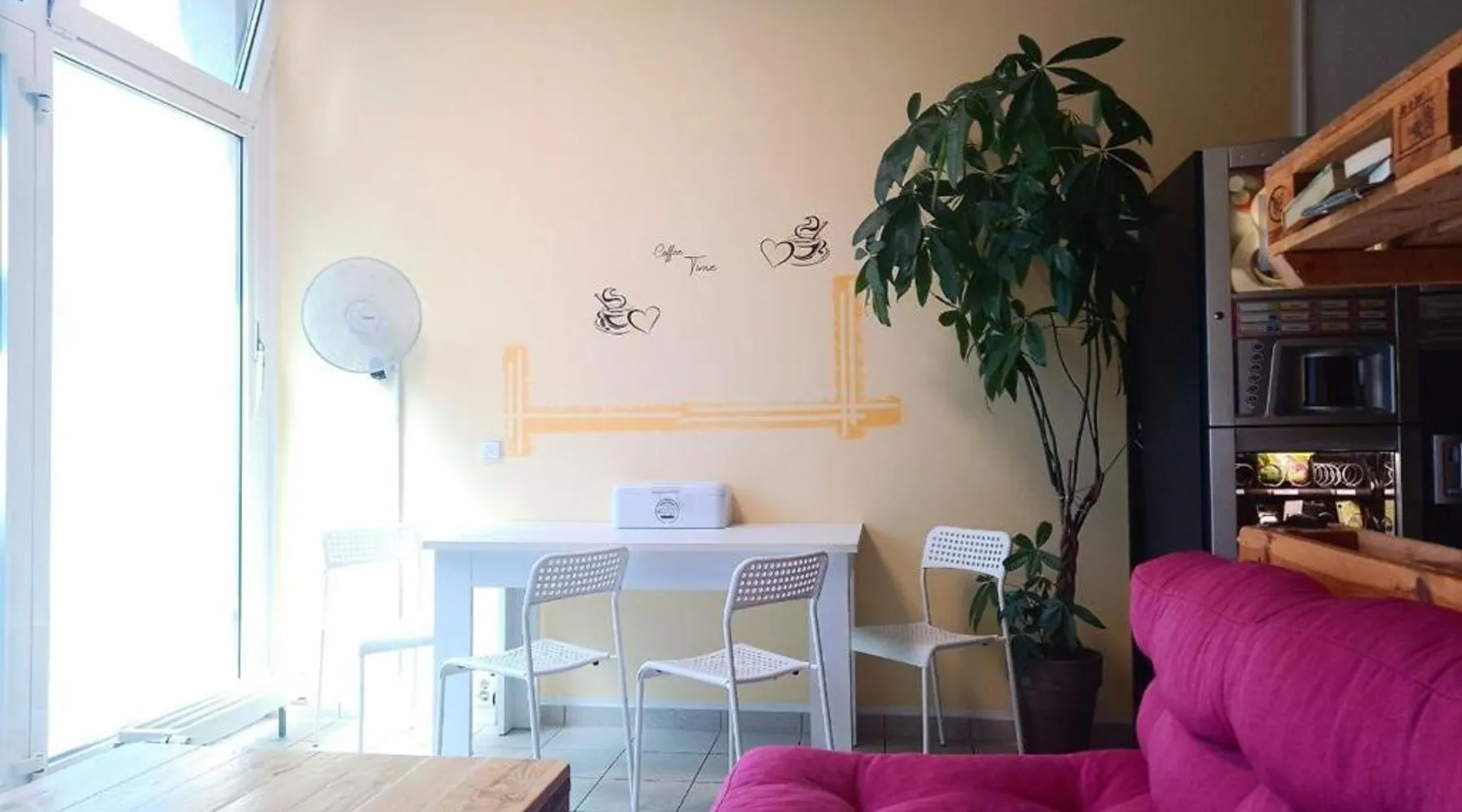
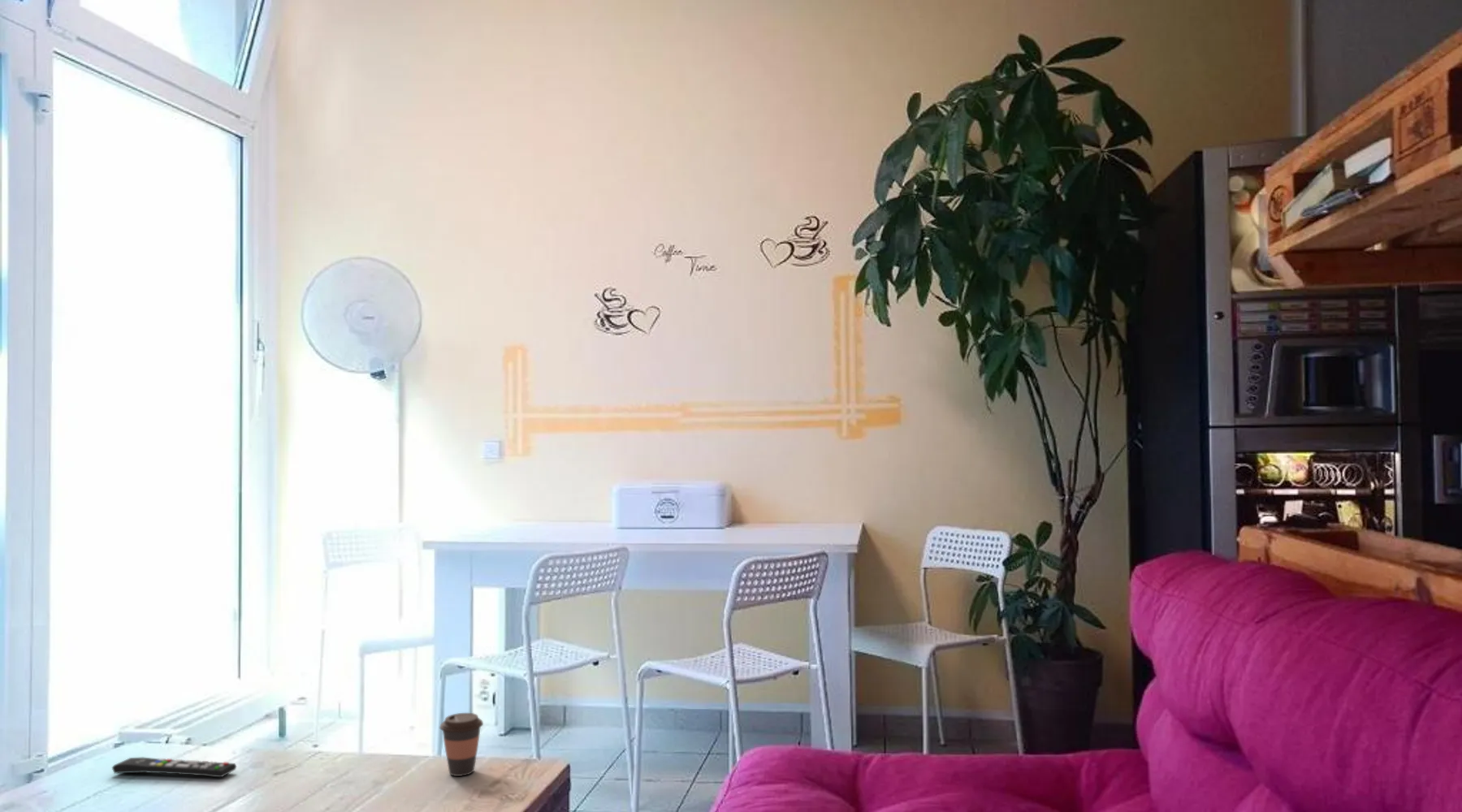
+ coffee cup [439,712,484,777]
+ remote control [111,757,237,778]
